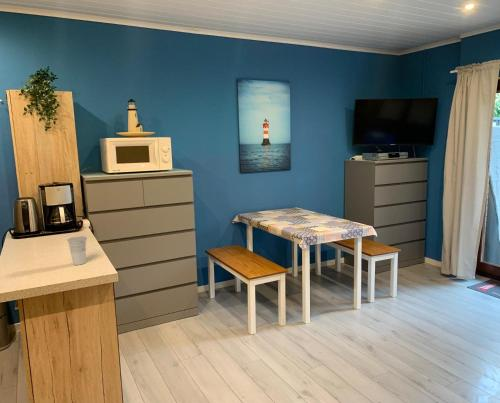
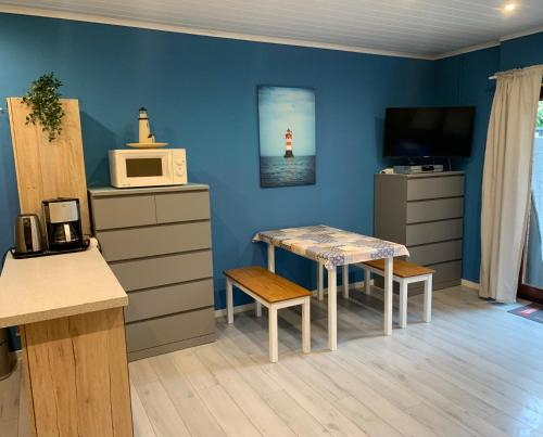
- cup [66,235,88,266]
